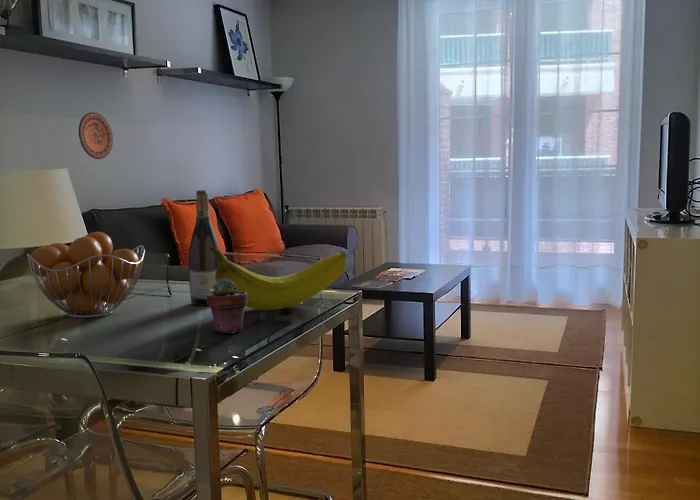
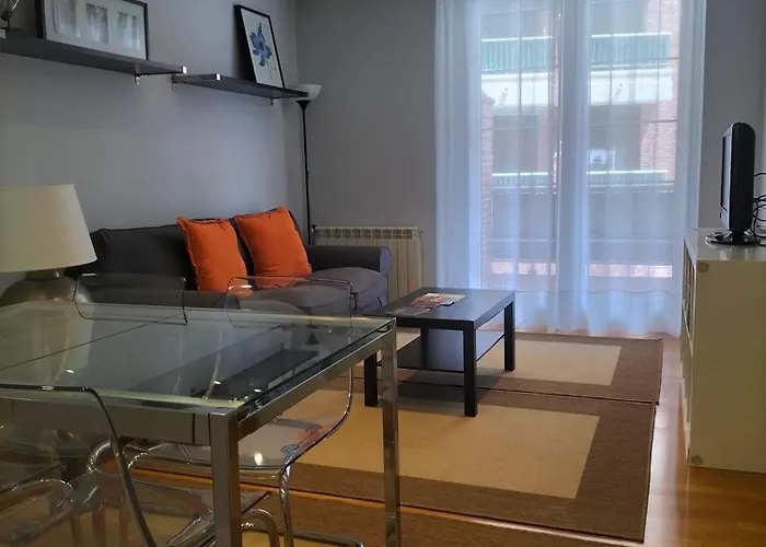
- potted succulent [207,278,248,335]
- fruit [207,246,347,311]
- fruit basket [26,231,146,319]
- wine bottle [187,189,221,306]
- decorative plate [78,111,114,160]
